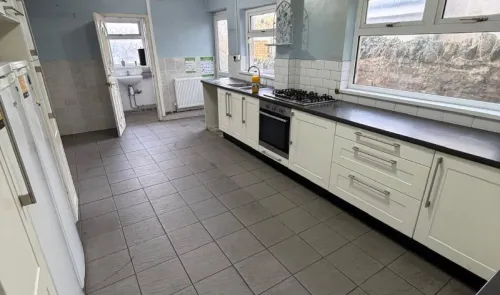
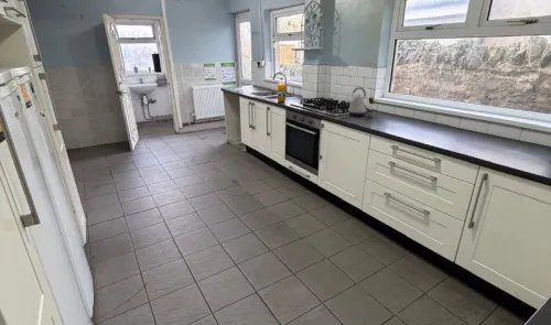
+ kettle [347,86,367,117]
